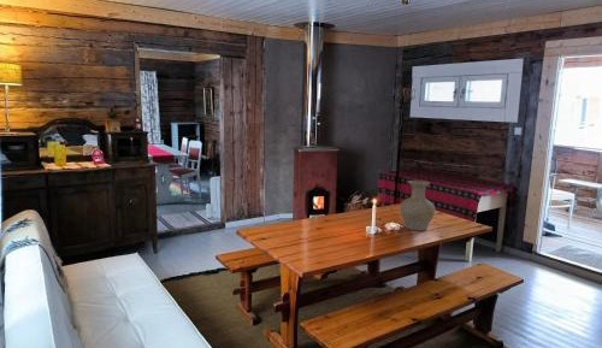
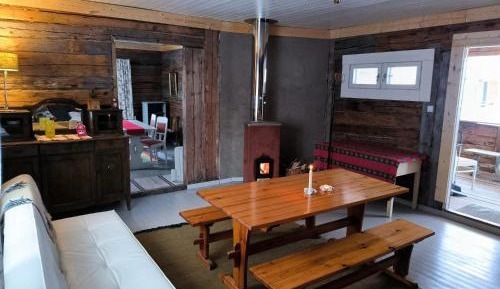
- vase [399,179,436,232]
